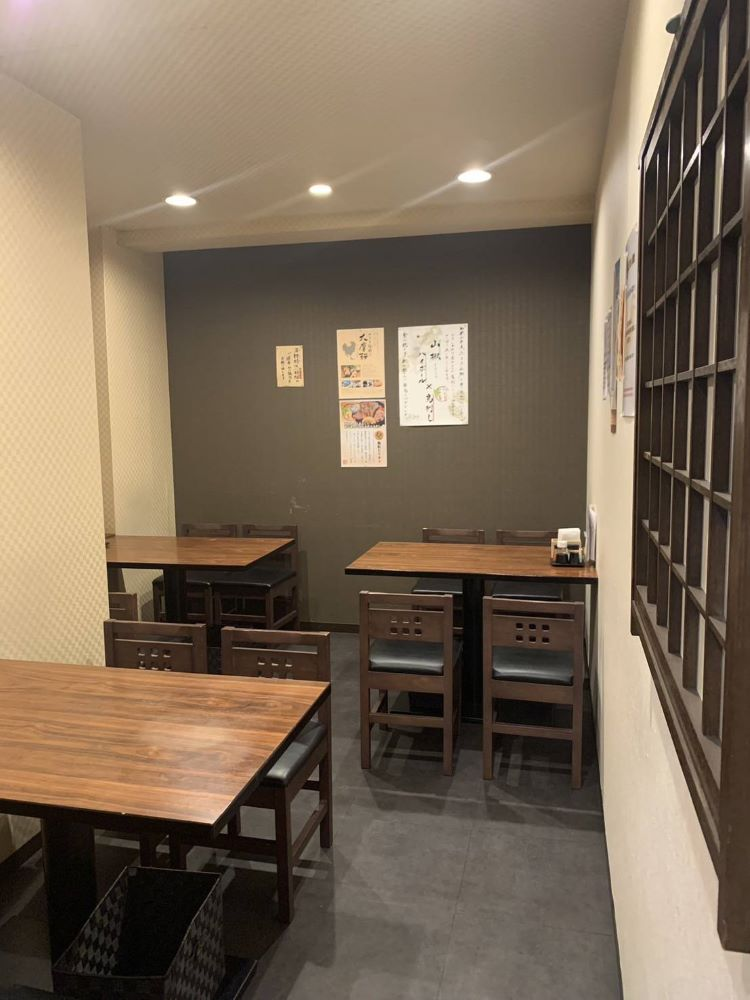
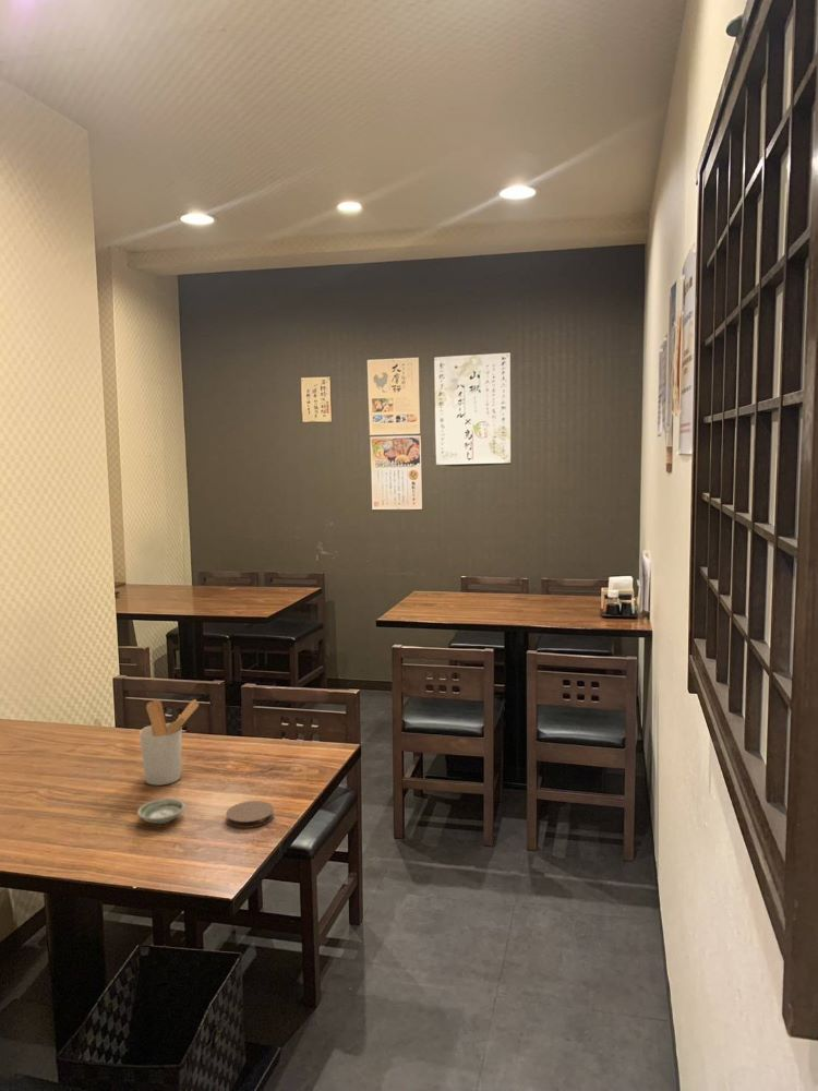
+ saucer [136,798,187,825]
+ utensil holder [139,698,200,787]
+ coaster [225,800,275,829]
